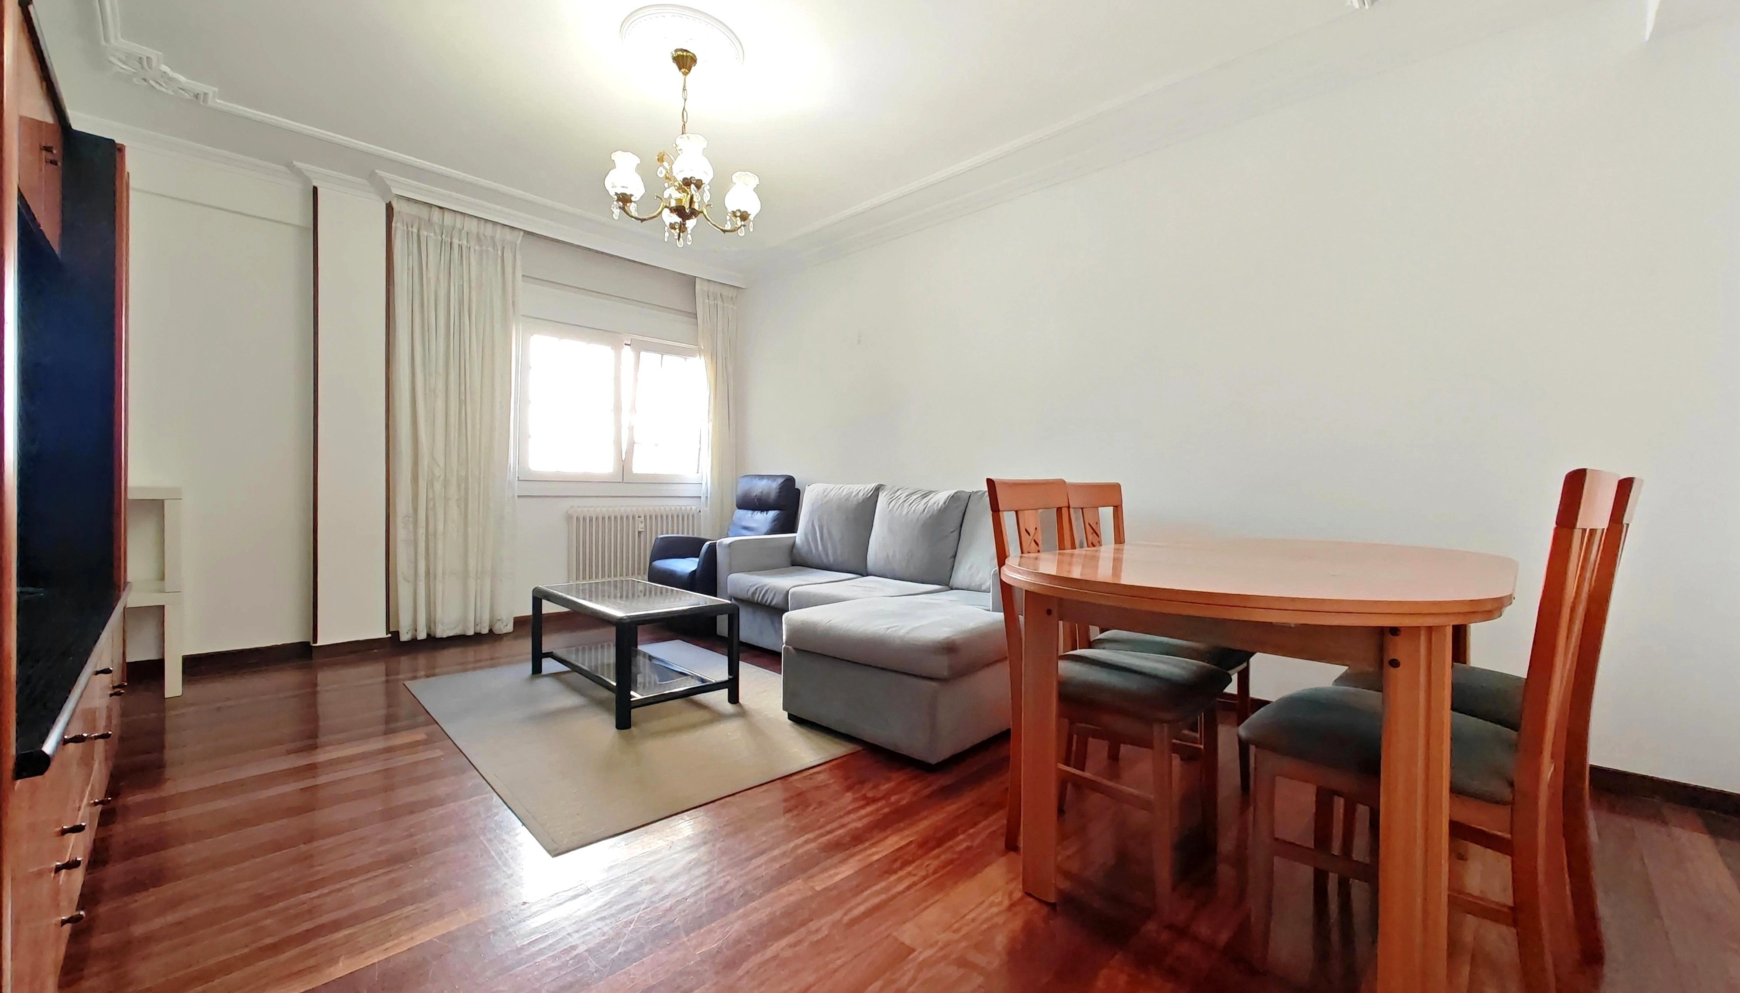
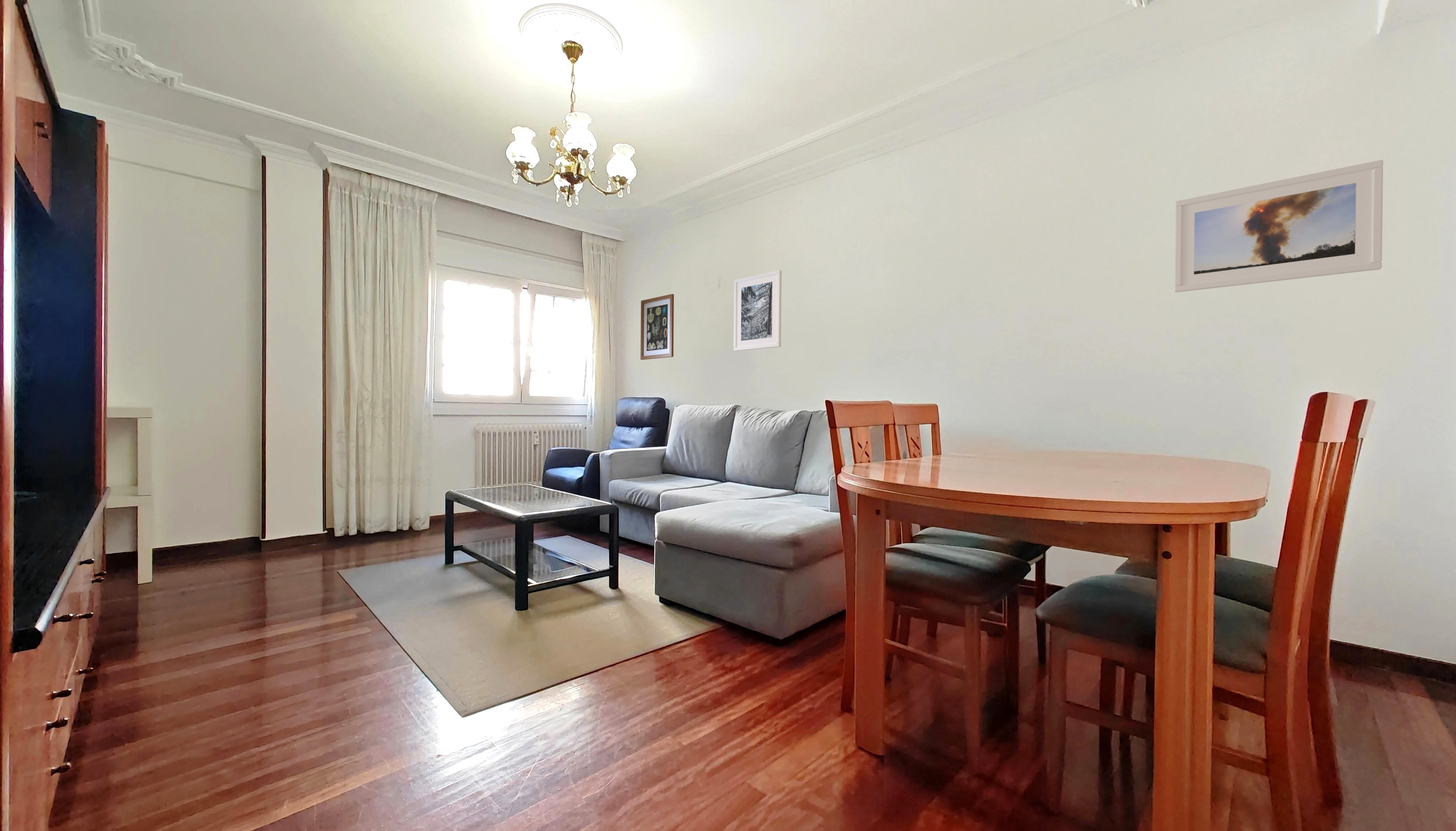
+ wall art [640,294,674,360]
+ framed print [733,269,782,352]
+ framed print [1174,160,1384,293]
